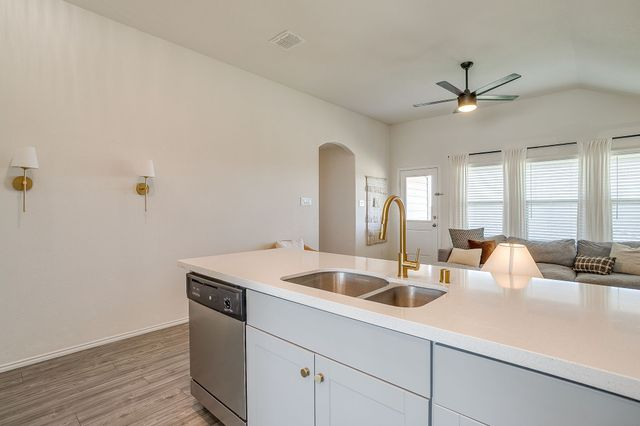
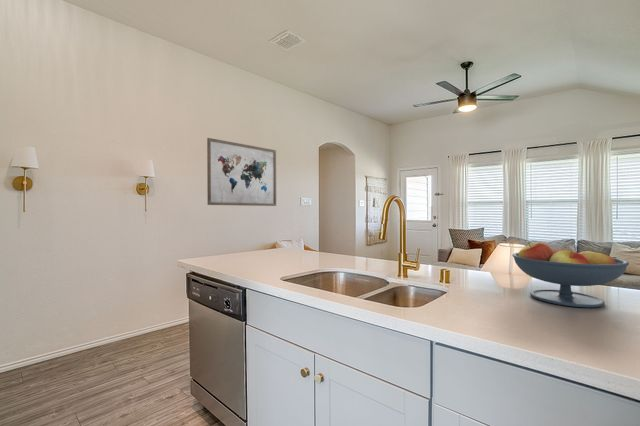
+ wall art [206,137,277,207]
+ fruit bowl [511,241,630,309]
